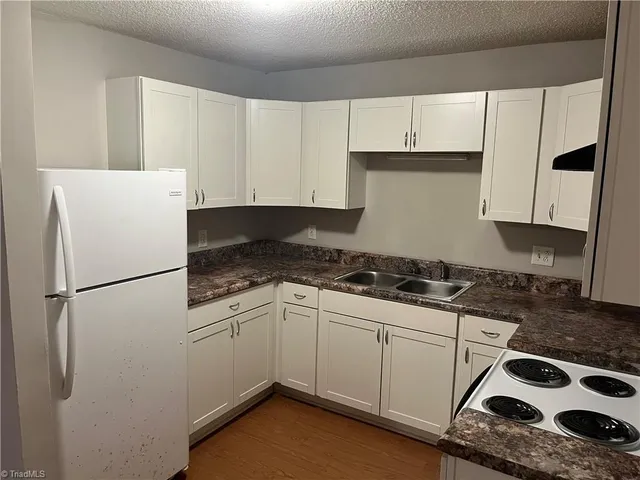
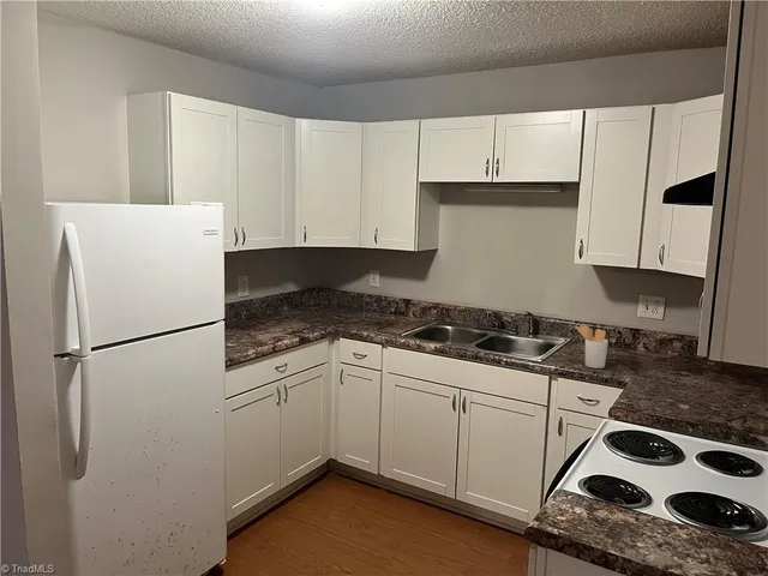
+ utensil holder [575,324,610,370]
